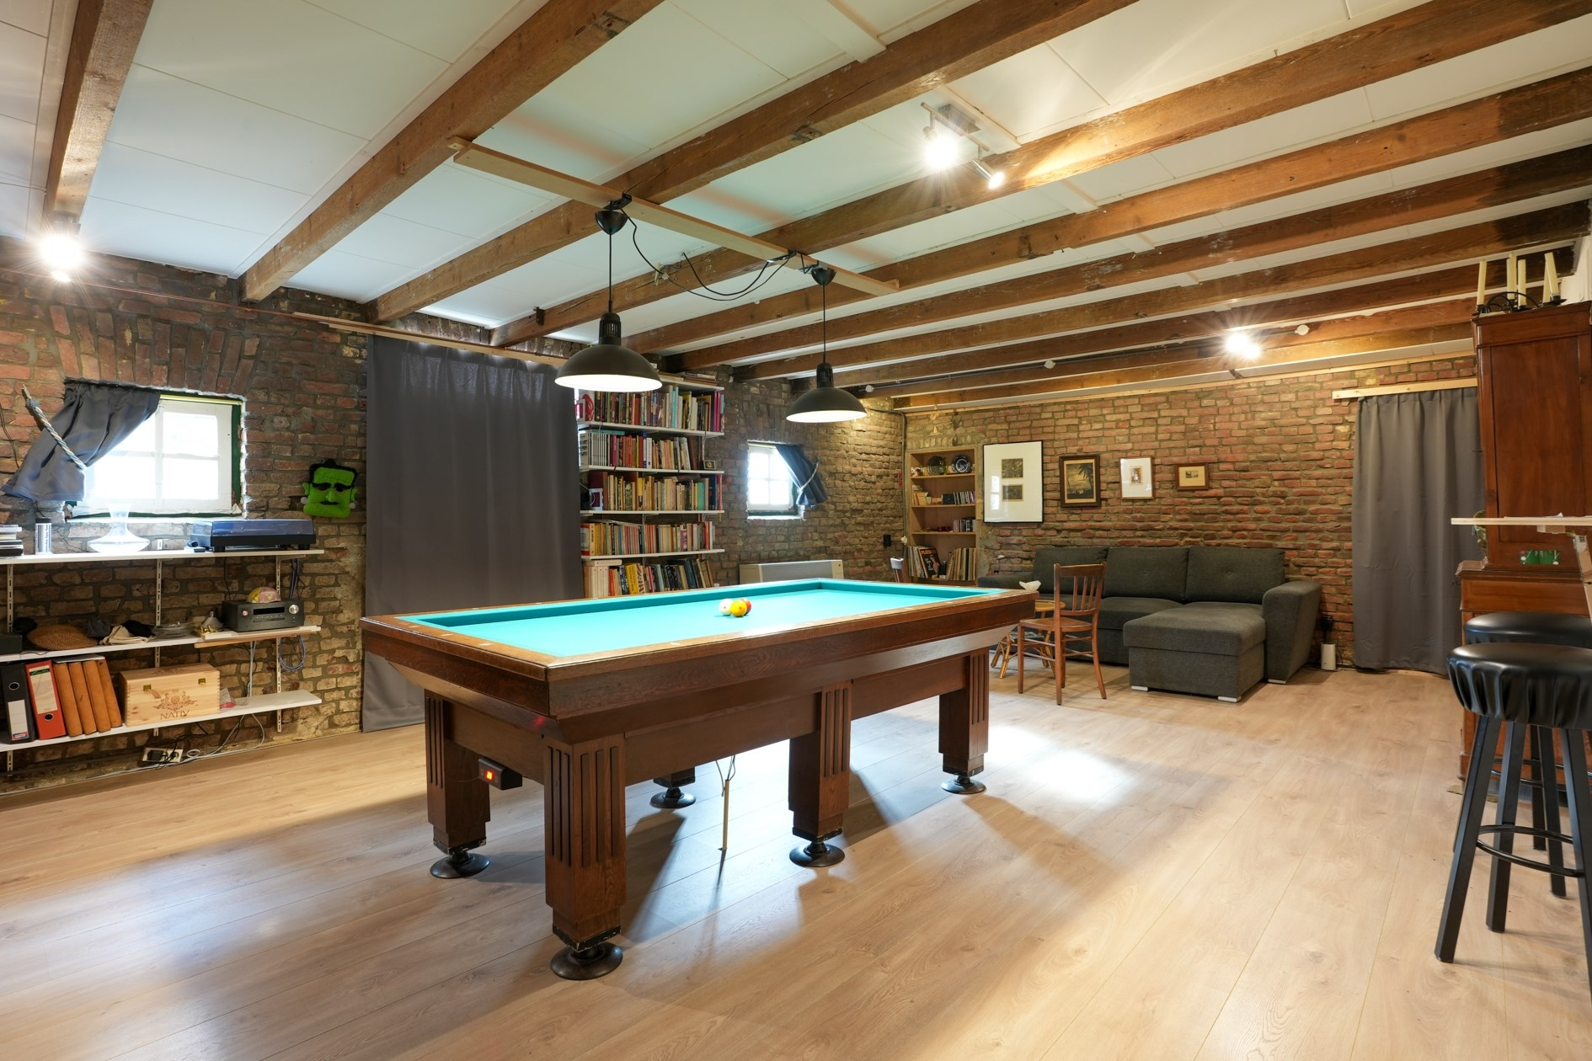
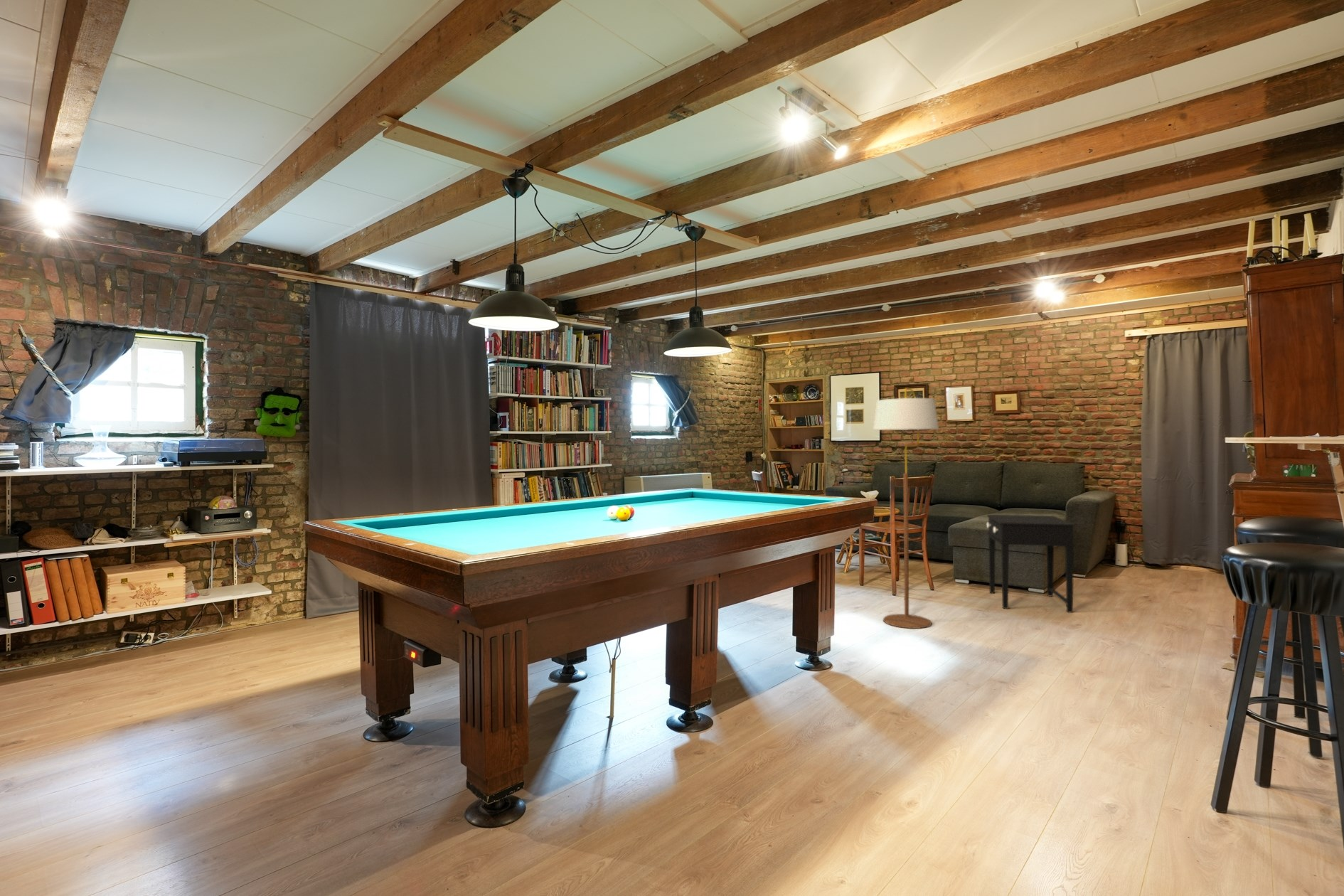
+ side table [986,514,1076,614]
+ floor lamp [873,387,939,629]
